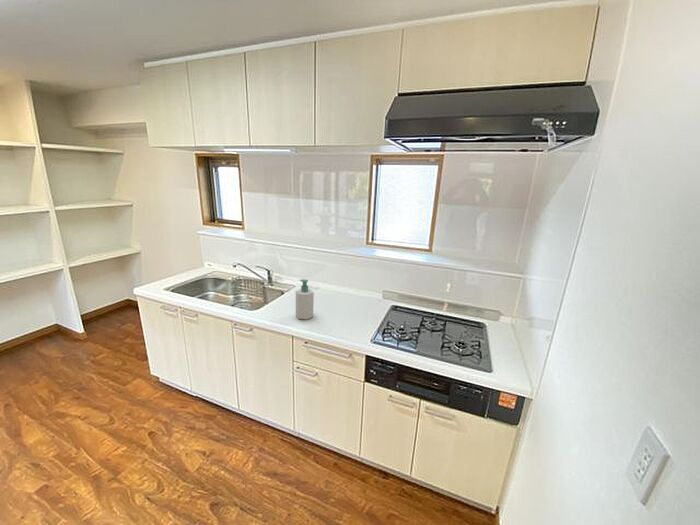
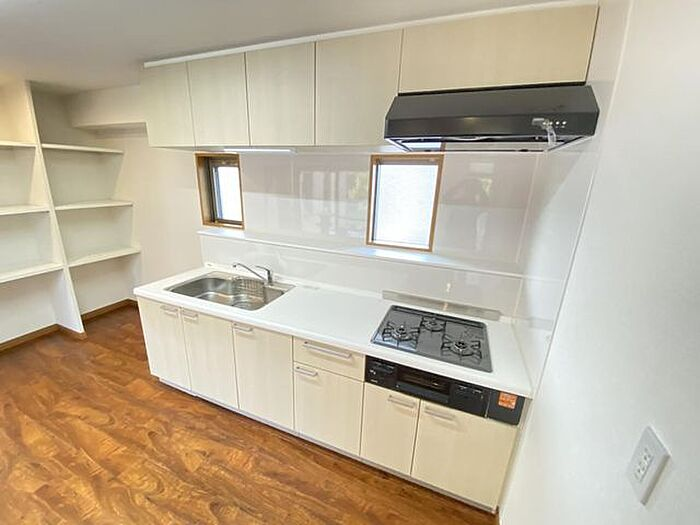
- soap bottle [295,278,315,321]
